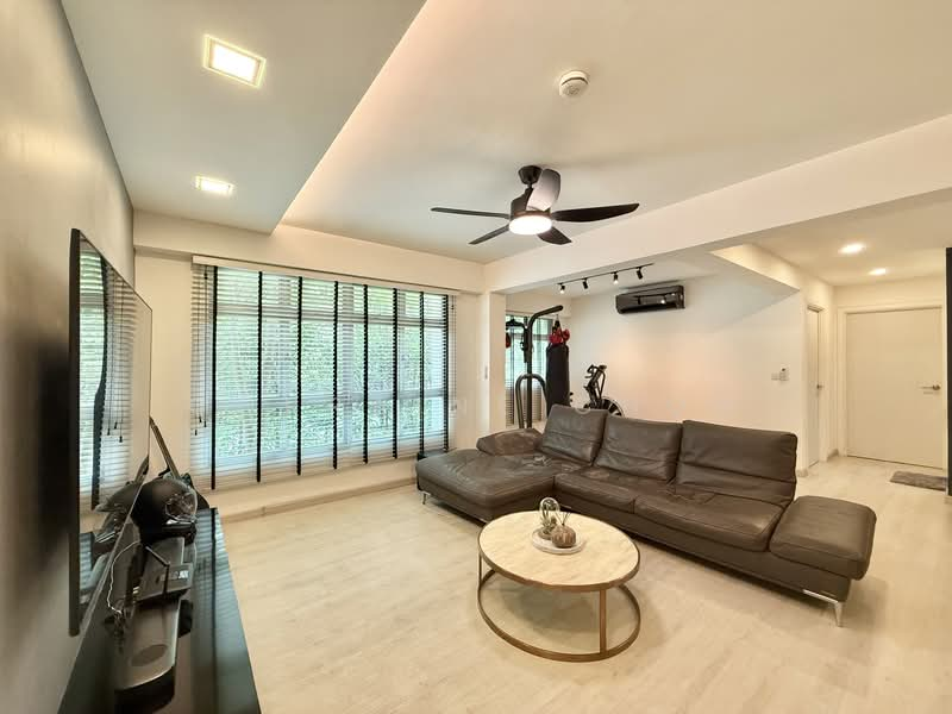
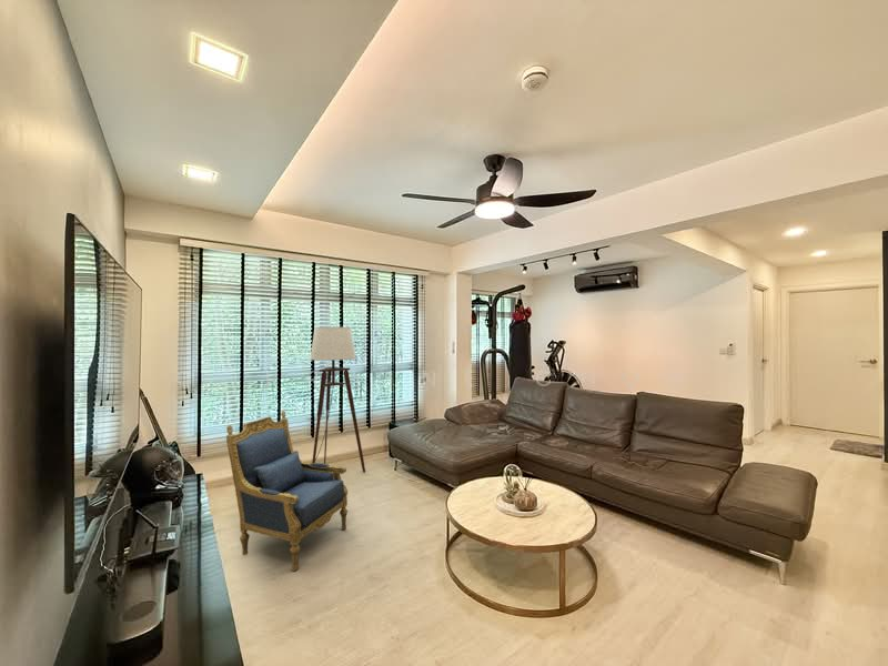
+ floor lamp [309,326,366,473]
+ armchair [225,410,349,572]
